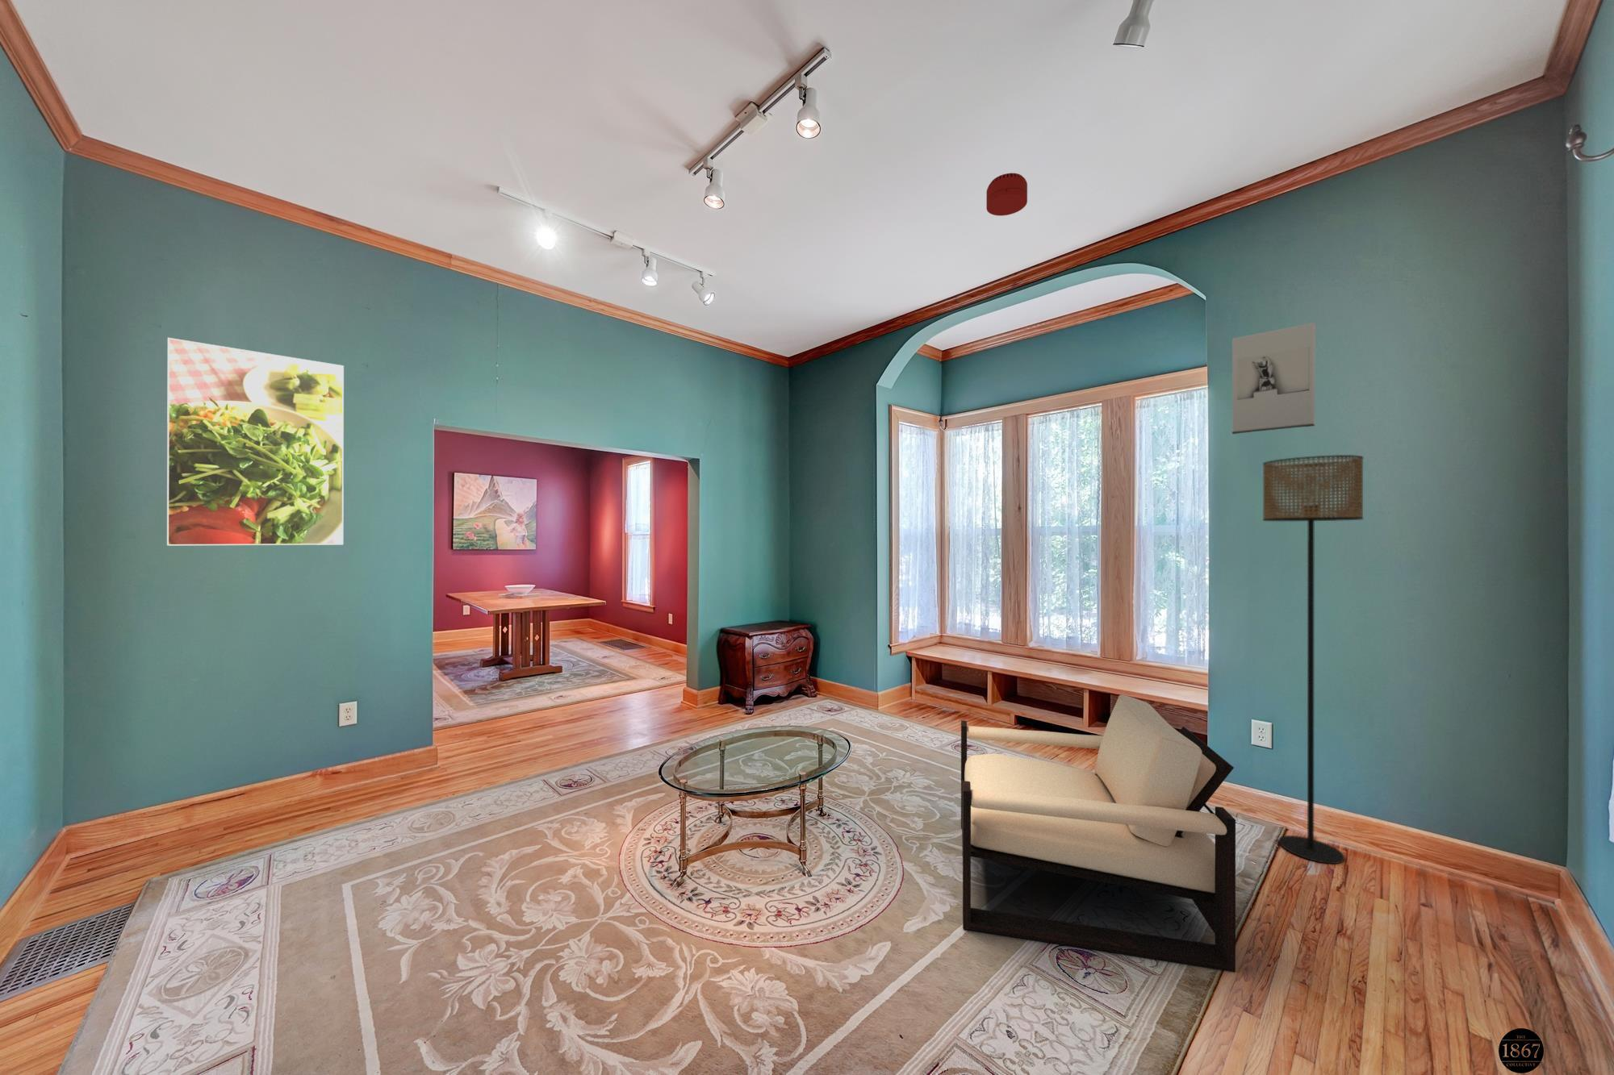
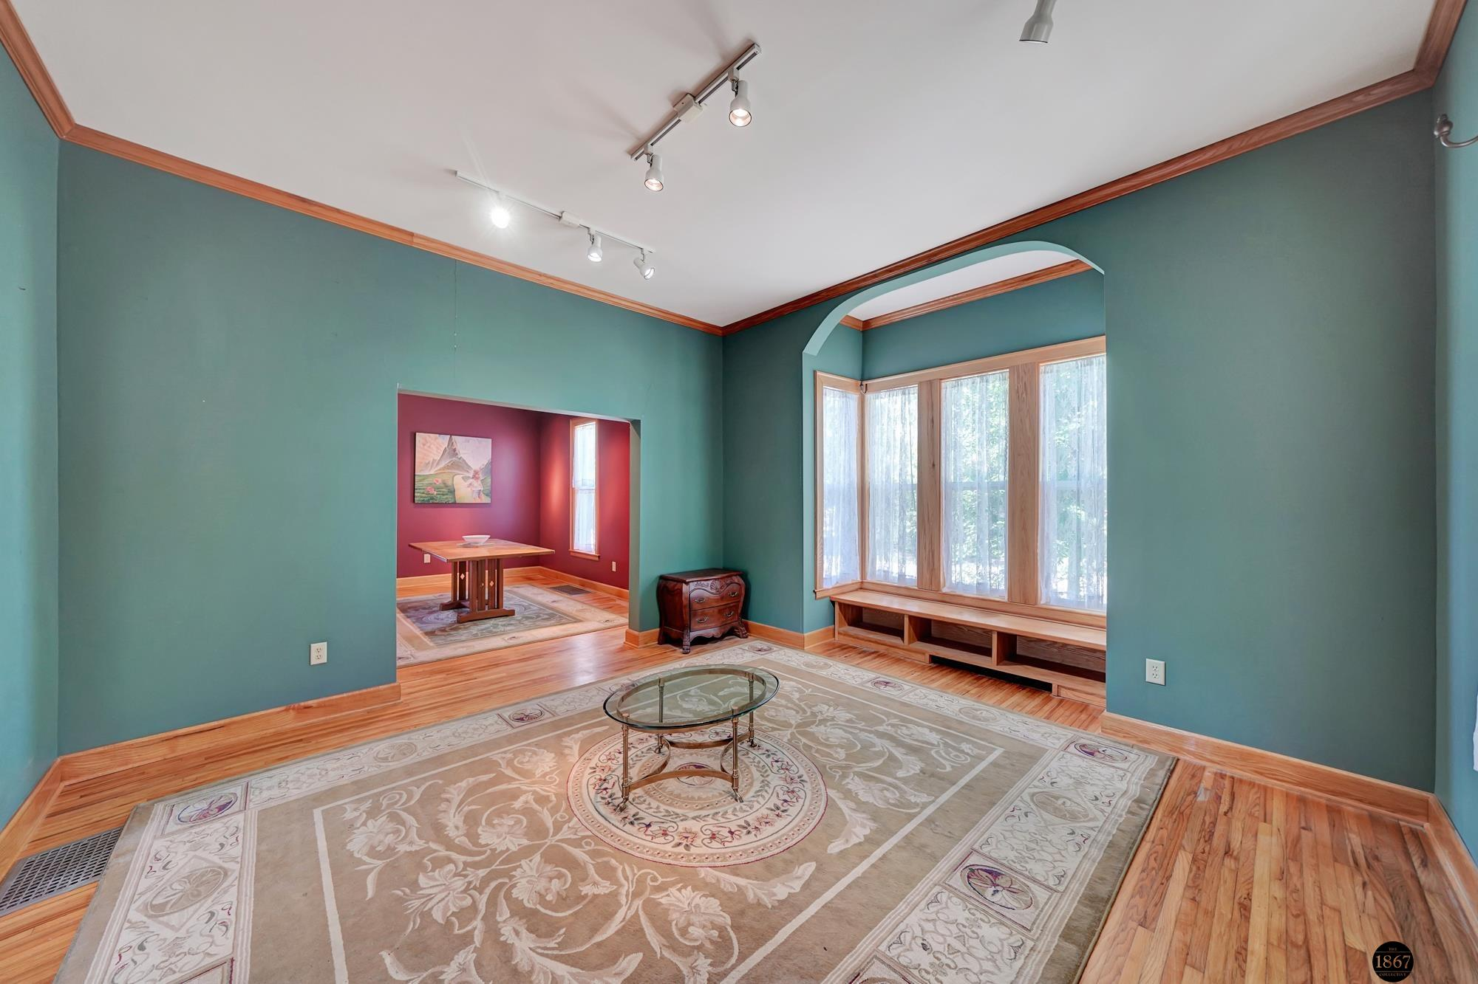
- armchair [960,695,1236,973]
- smoke detector [985,173,1028,216]
- wall sculpture [1231,322,1318,434]
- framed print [167,337,344,546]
- floor lamp [1262,454,1364,865]
